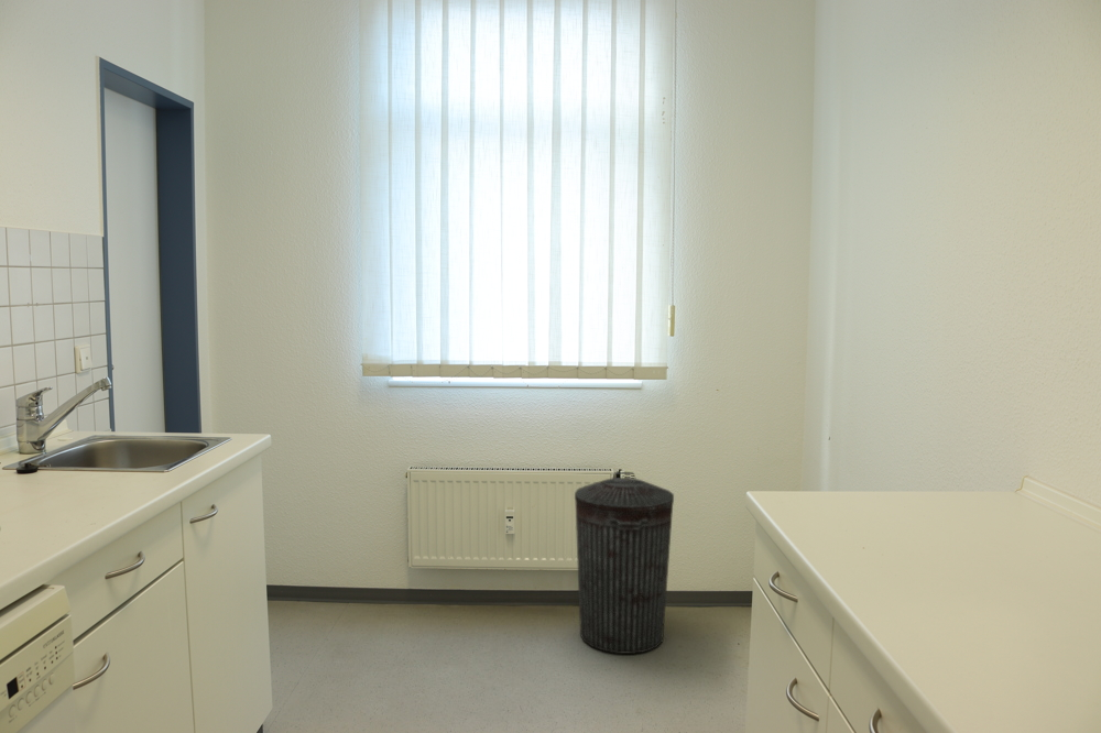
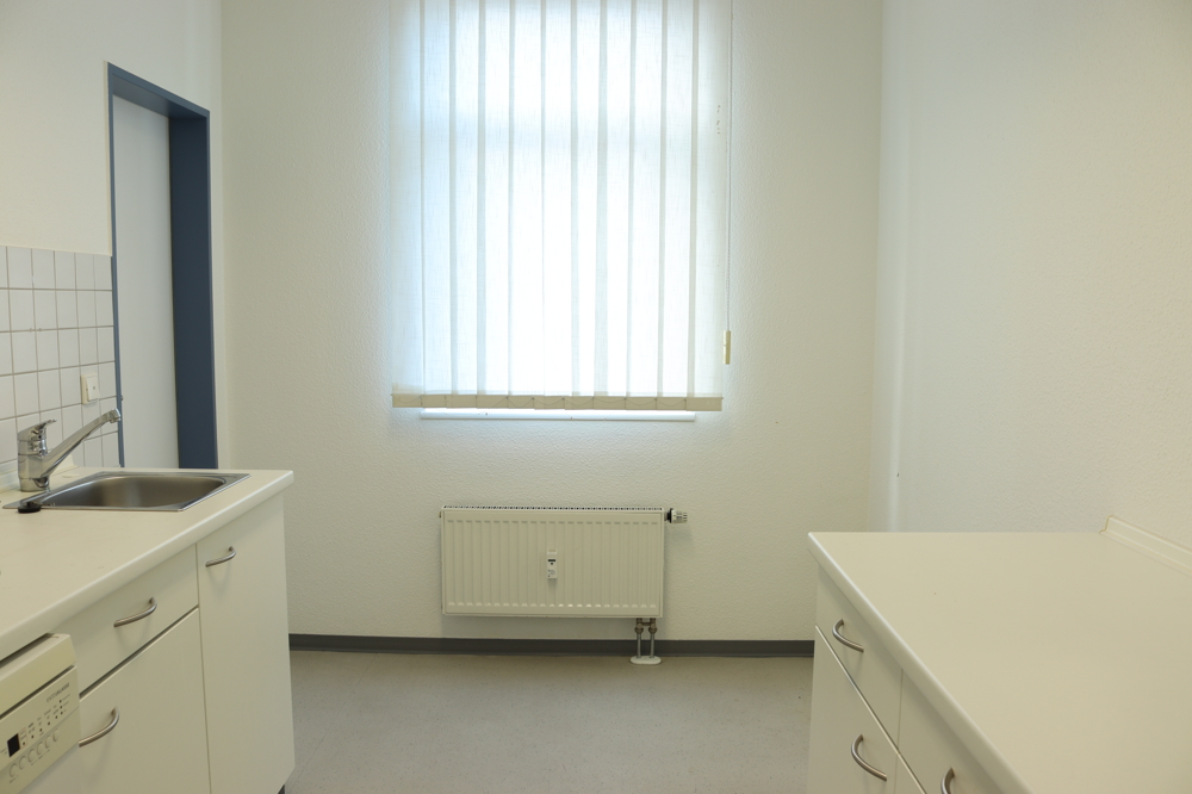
- trash can [574,471,675,655]
